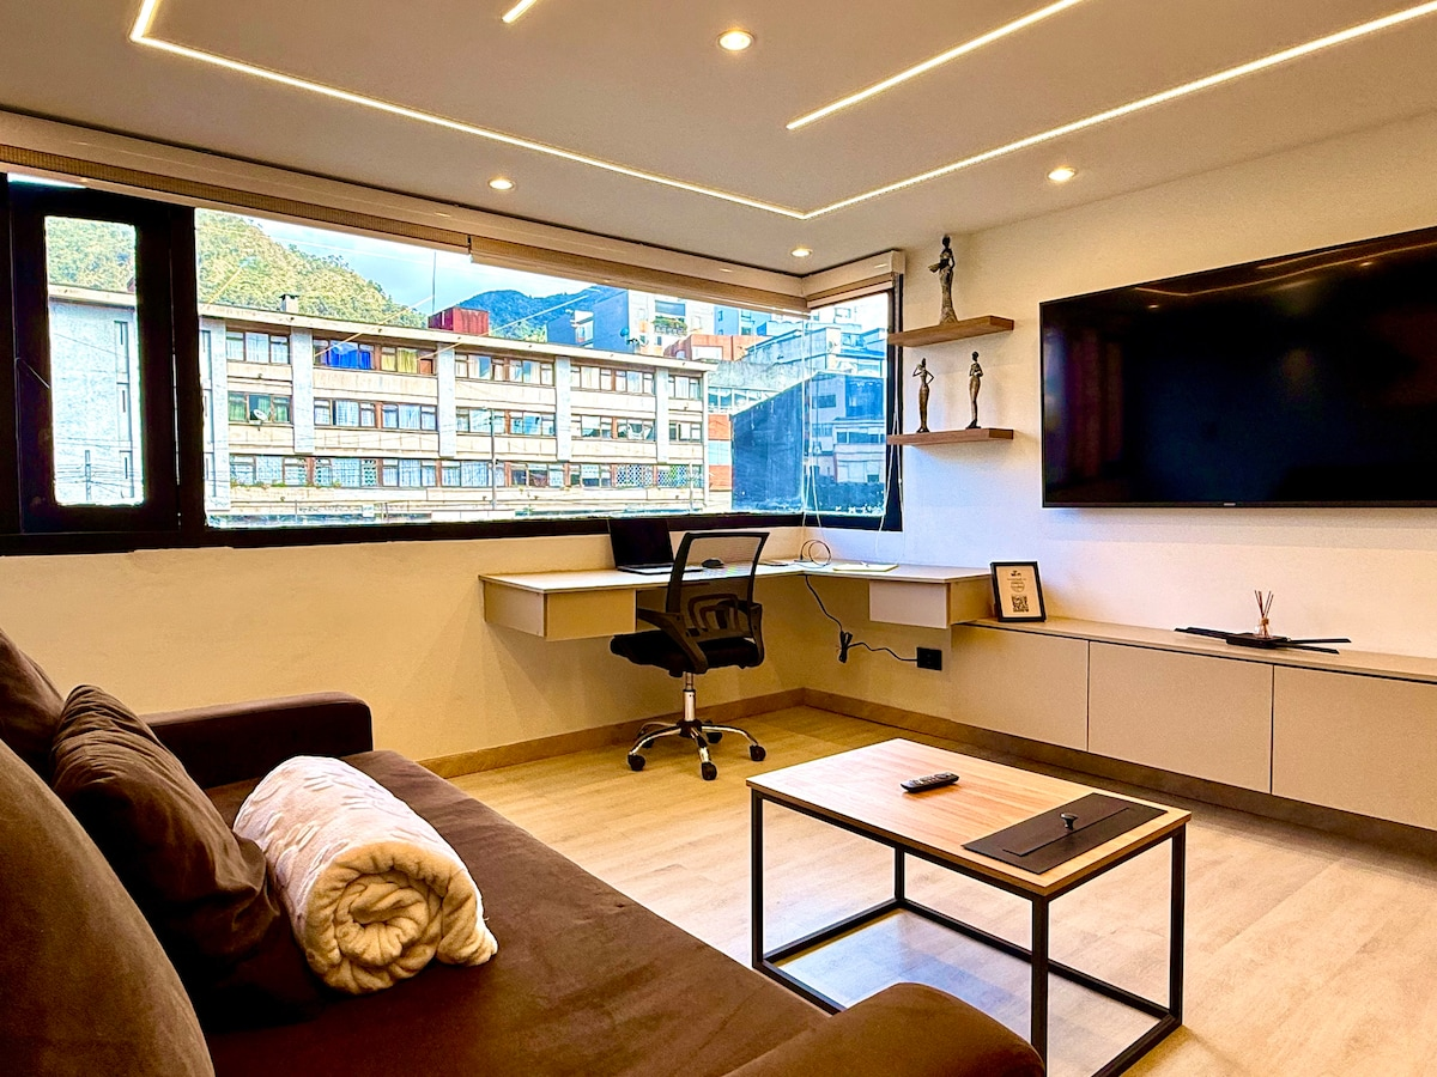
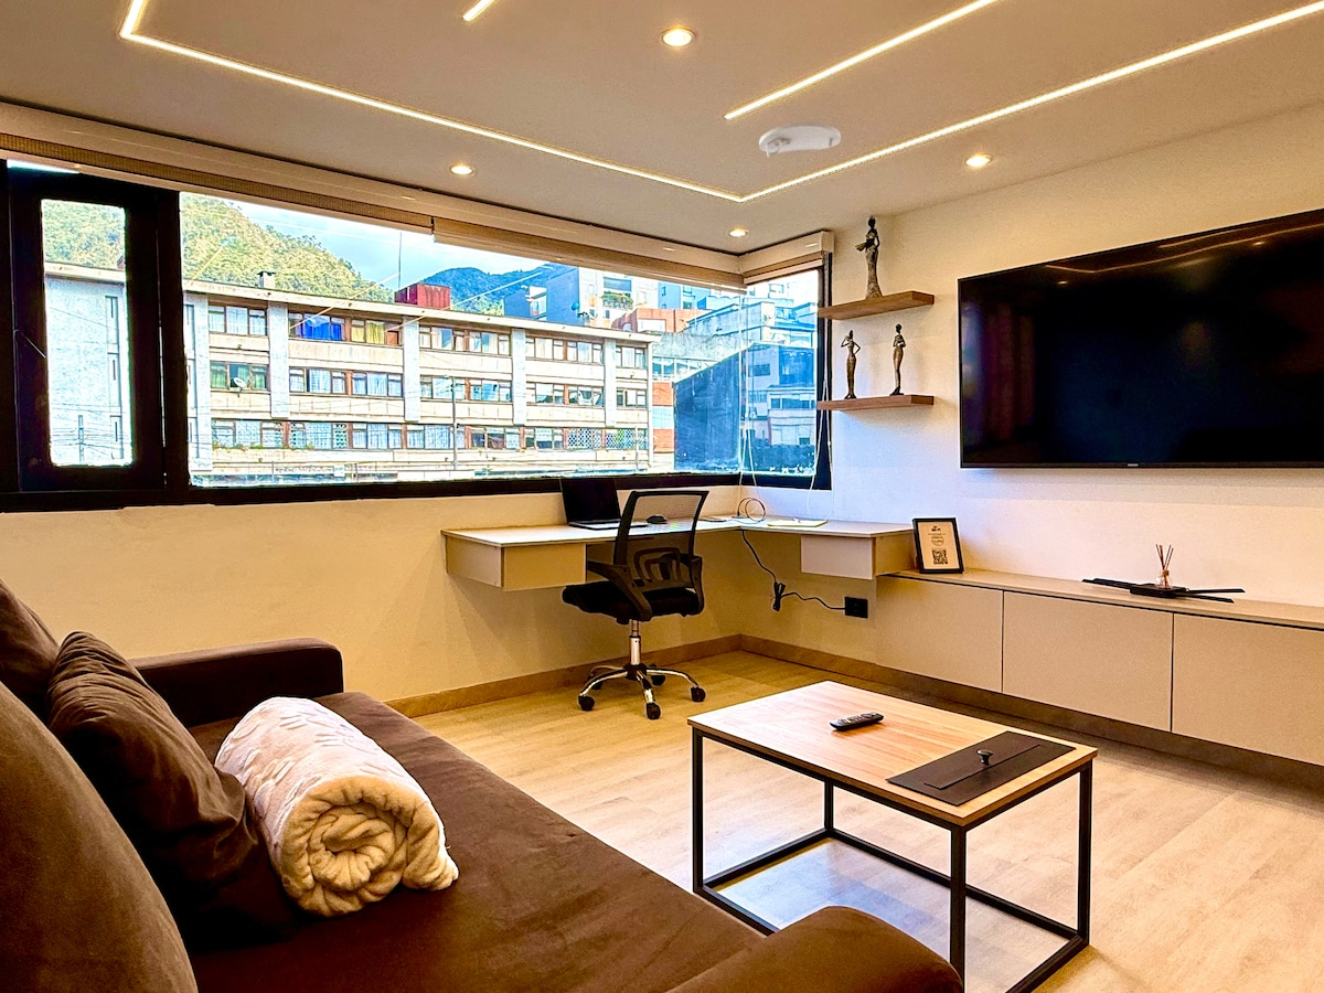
+ smoke detector [758,121,842,158]
